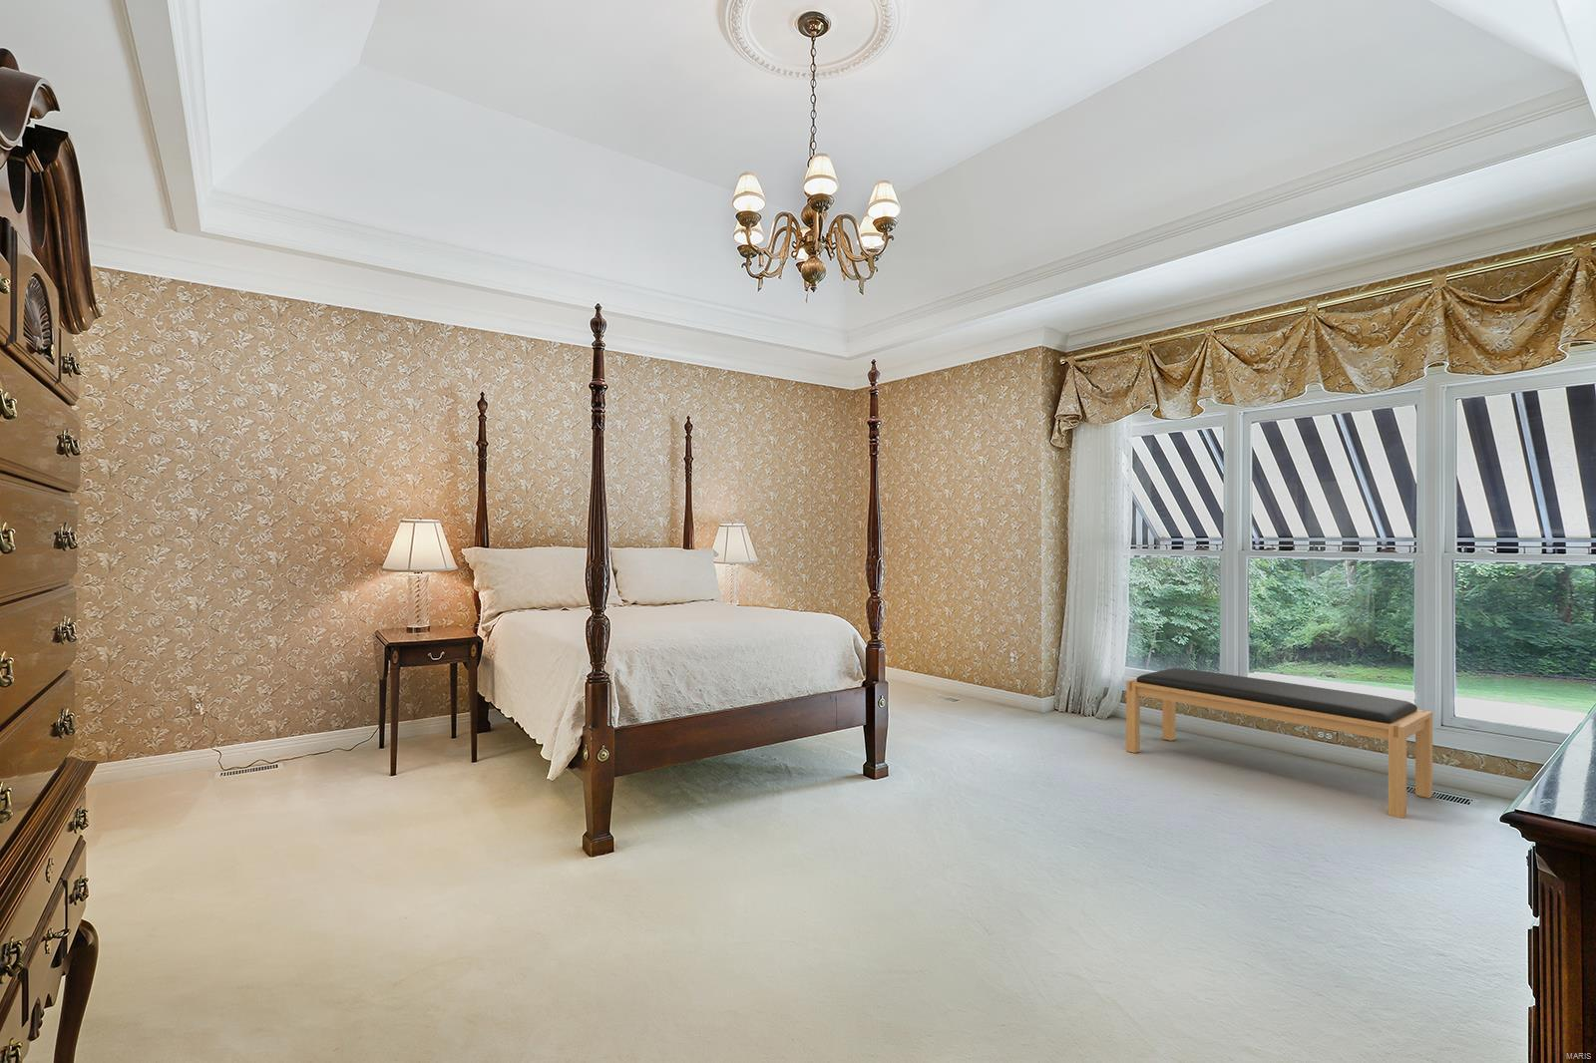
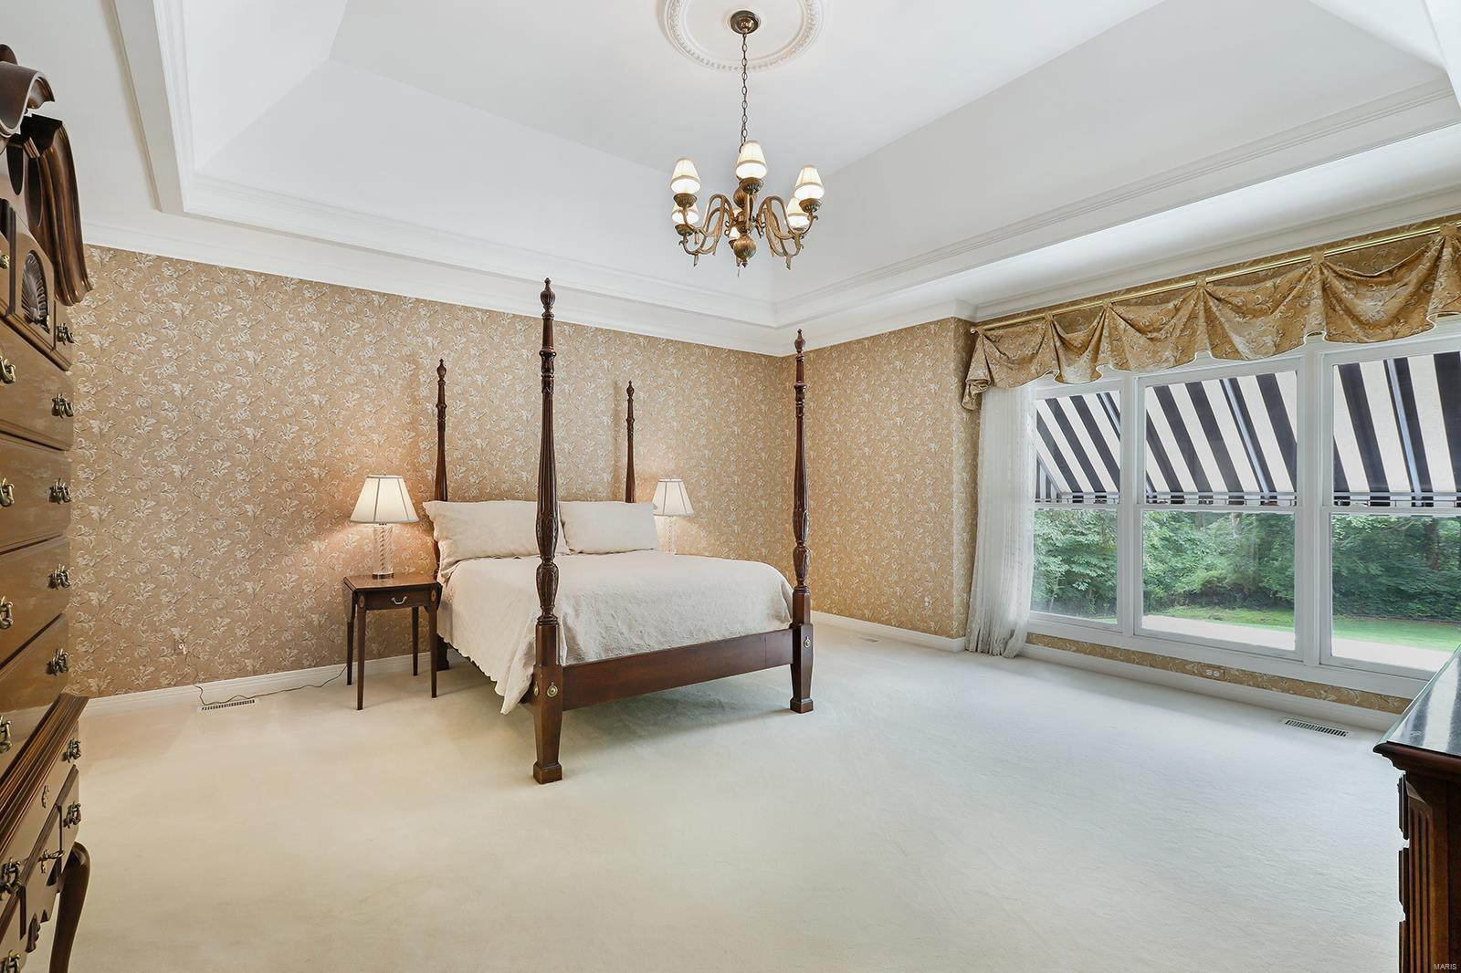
- bench [1125,667,1433,820]
